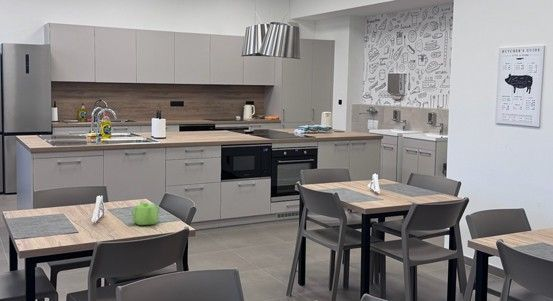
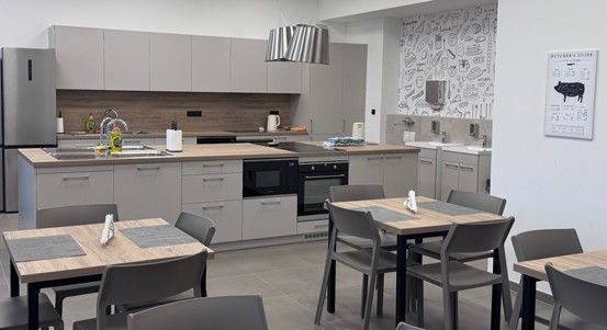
- teapot [130,200,161,226]
